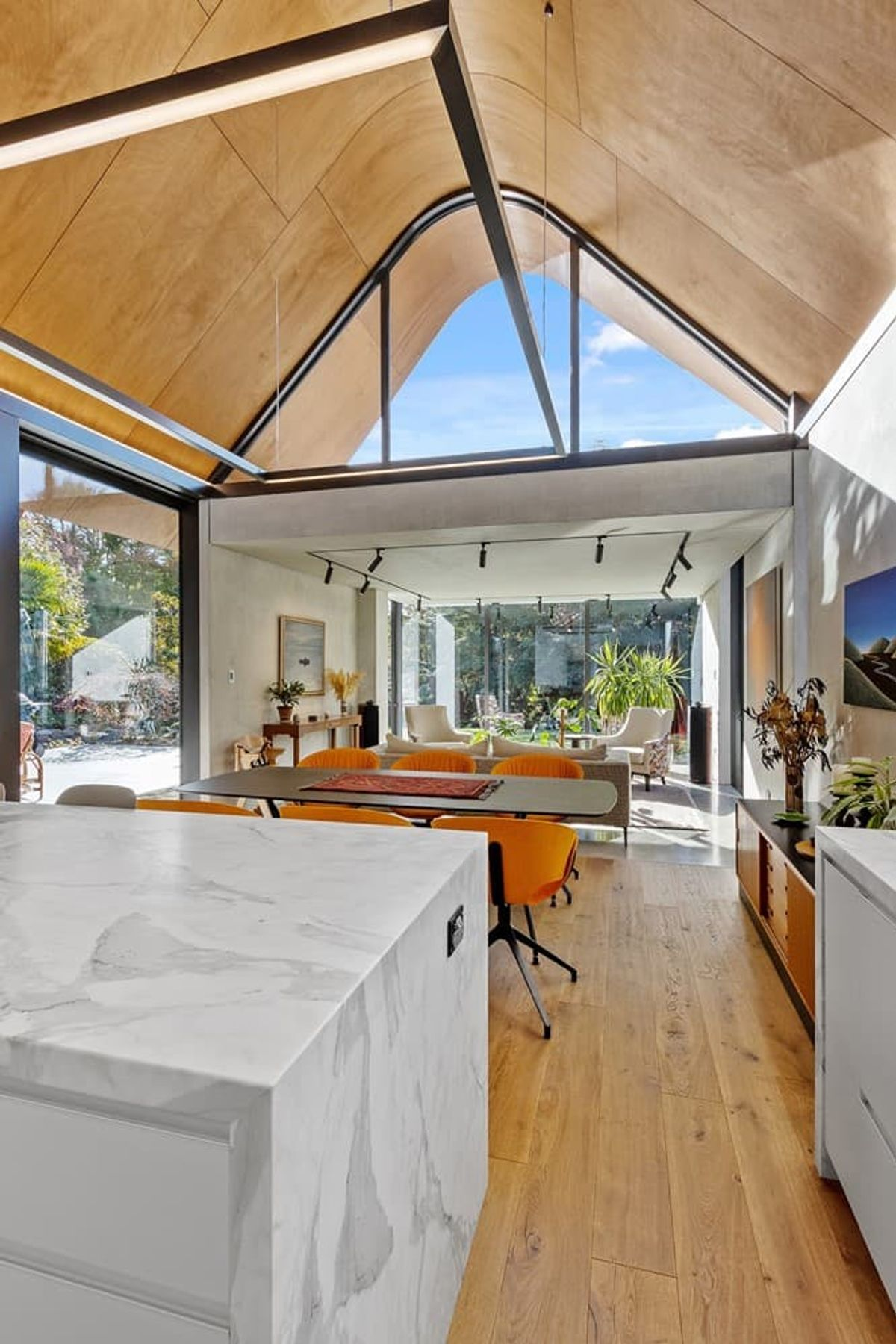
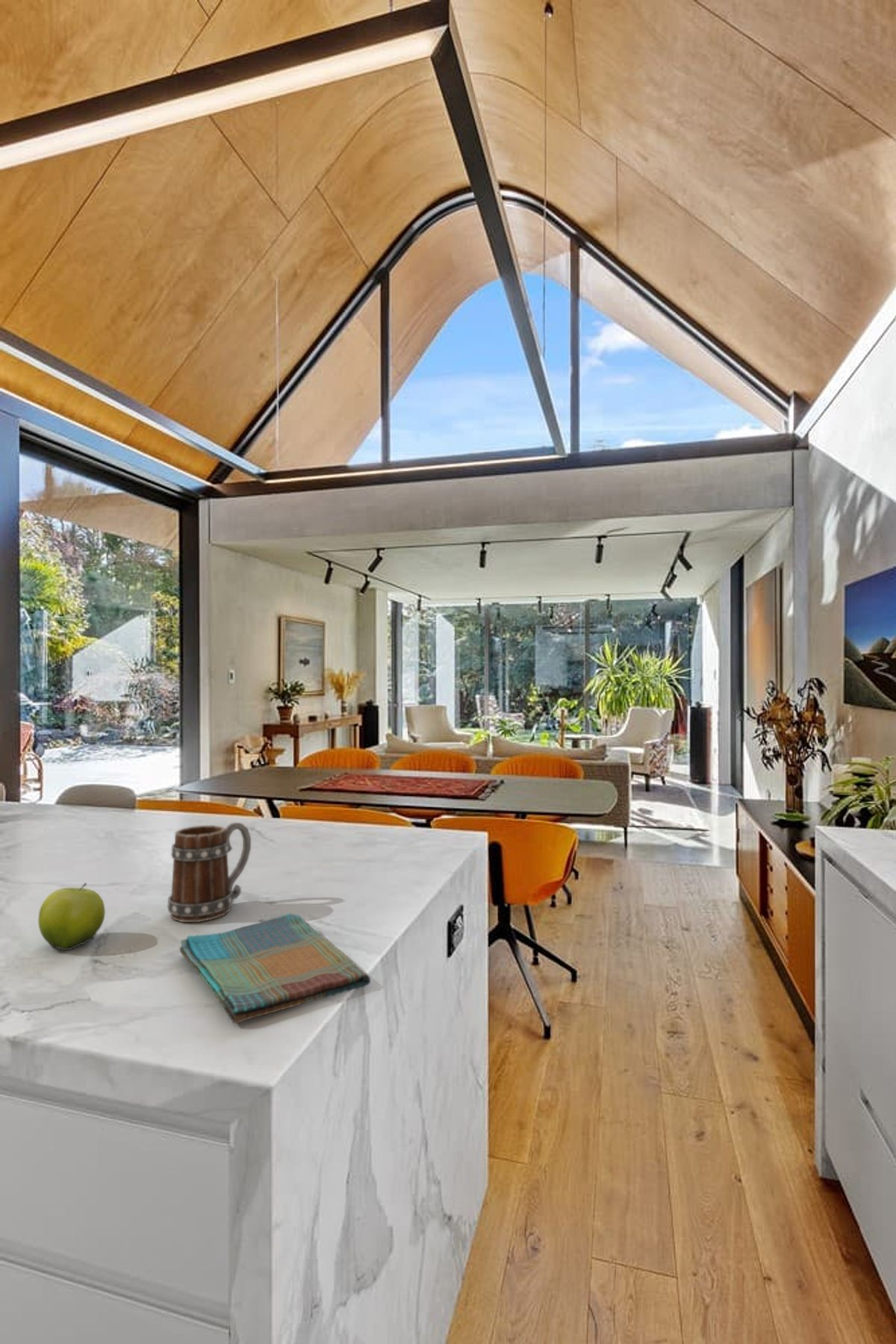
+ fruit [37,882,106,951]
+ mug [167,822,252,923]
+ dish towel [178,912,371,1024]
